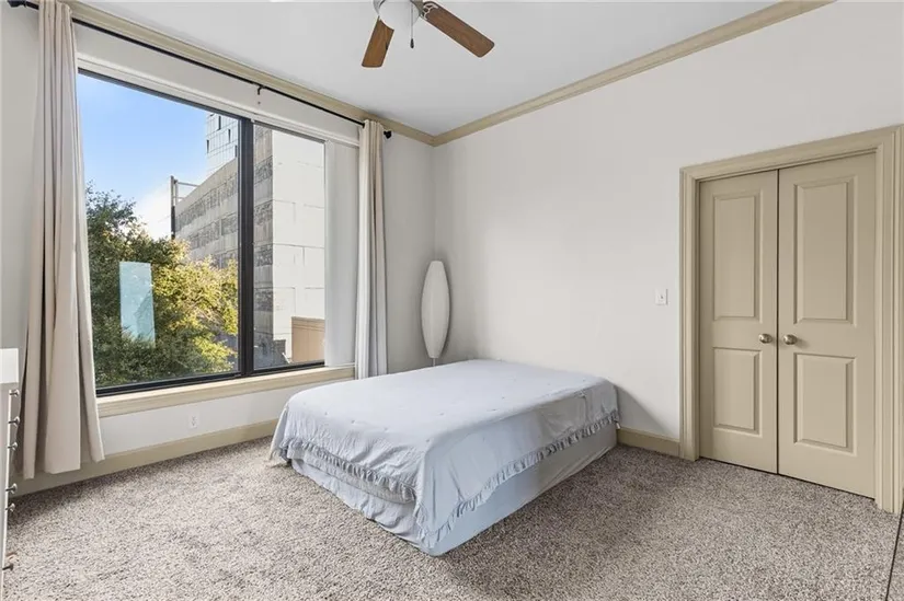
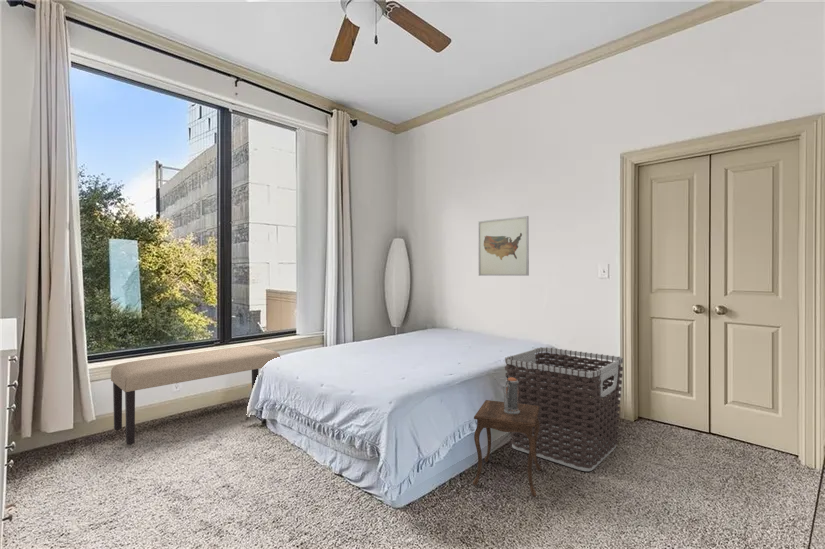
+ clothes hamper [504,346,624,472]
+ wall art [477,215,530,277]
+ bench [110,345,281,446]
+ side table [472,375,542,498]
